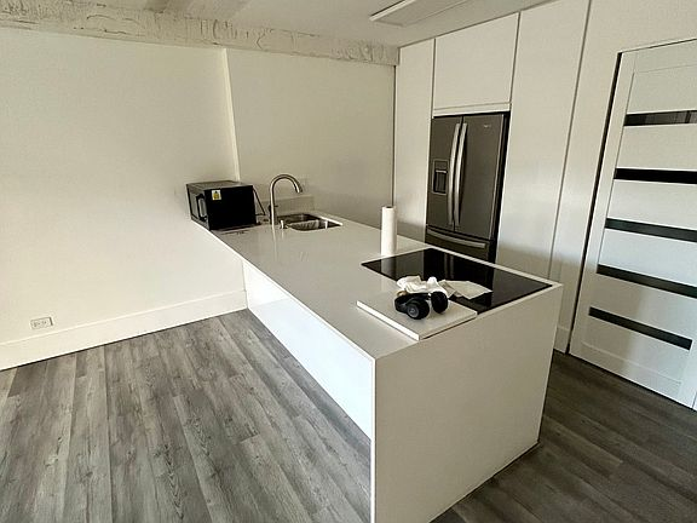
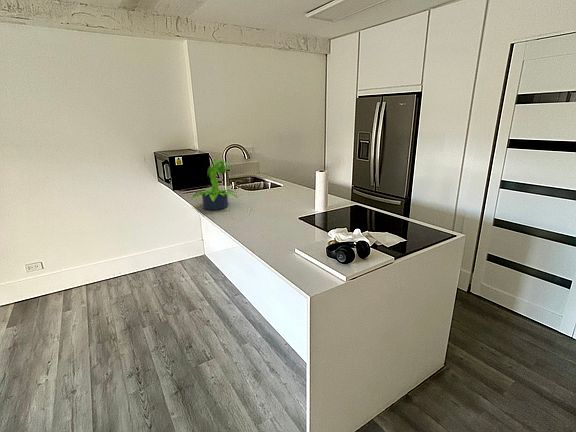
+ potted plant [190,159,239,211]
